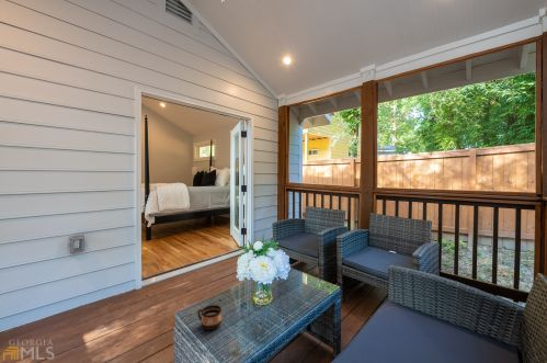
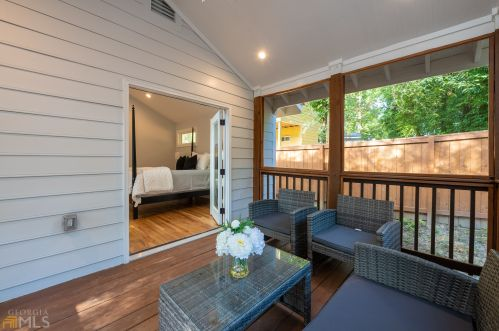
- cup [196,304,223,331]
